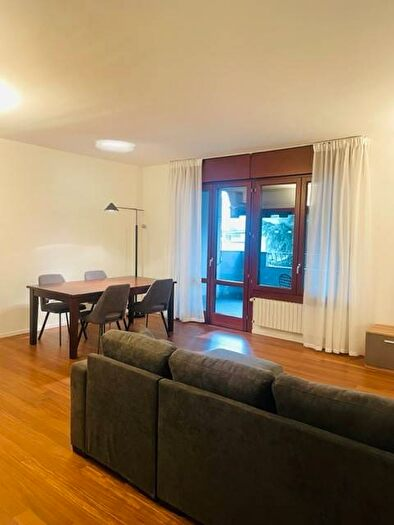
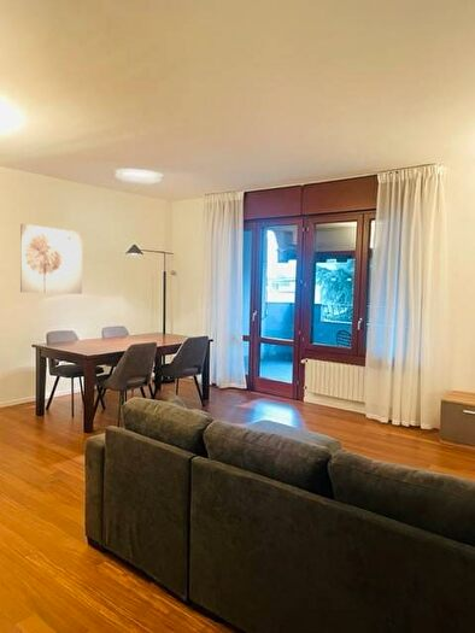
+ wall art [19,223,83,294]
